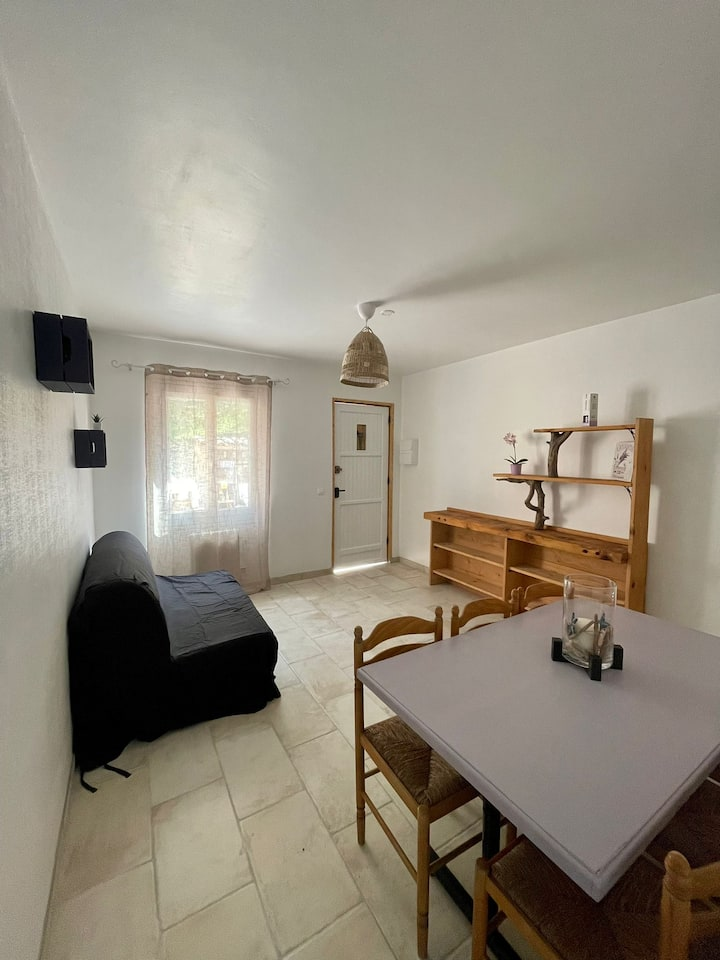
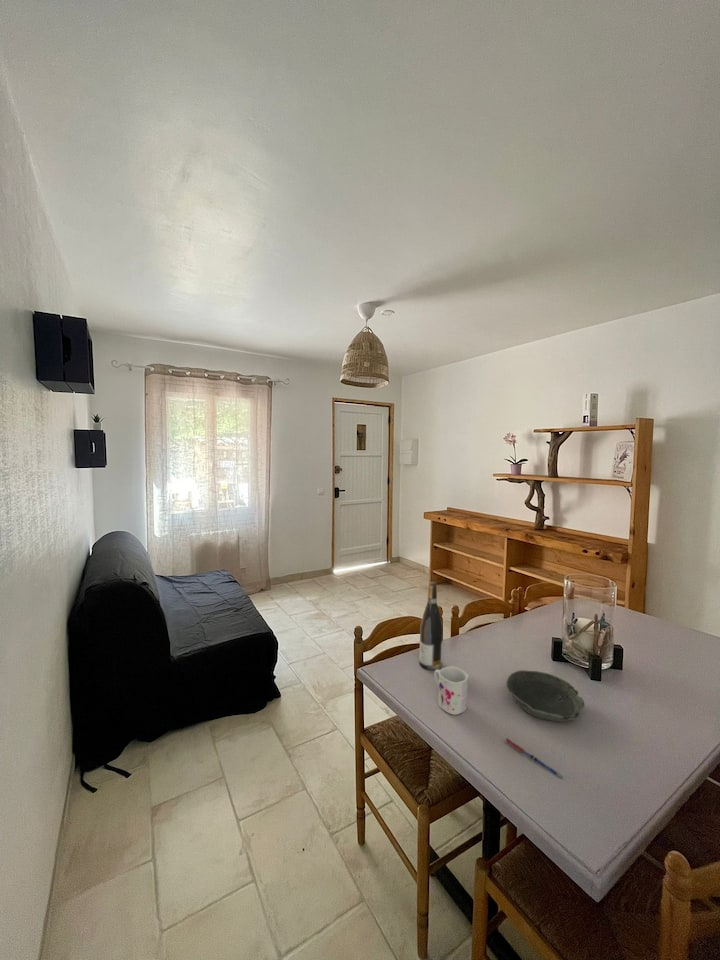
+ bowl [505,669,586,723]
+ pen [505,738,564,780]
+ mug [433,665,470,716]
+ wine bottle [418,581,444,671]
